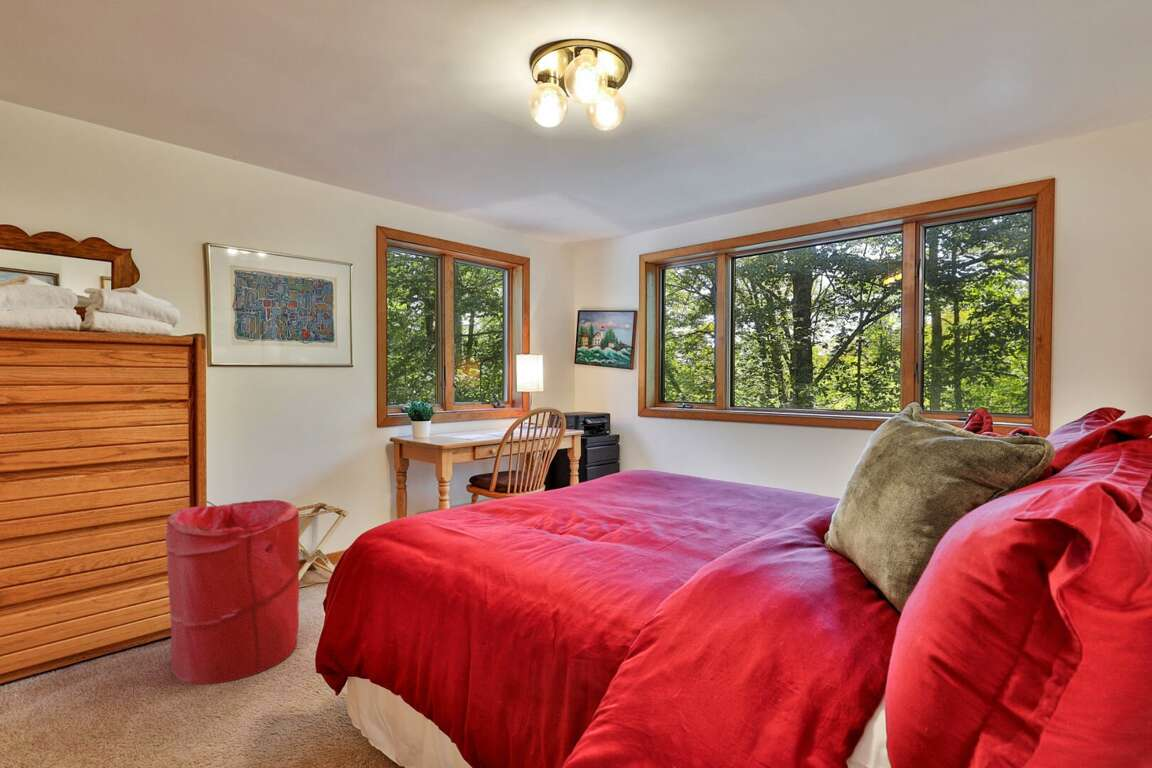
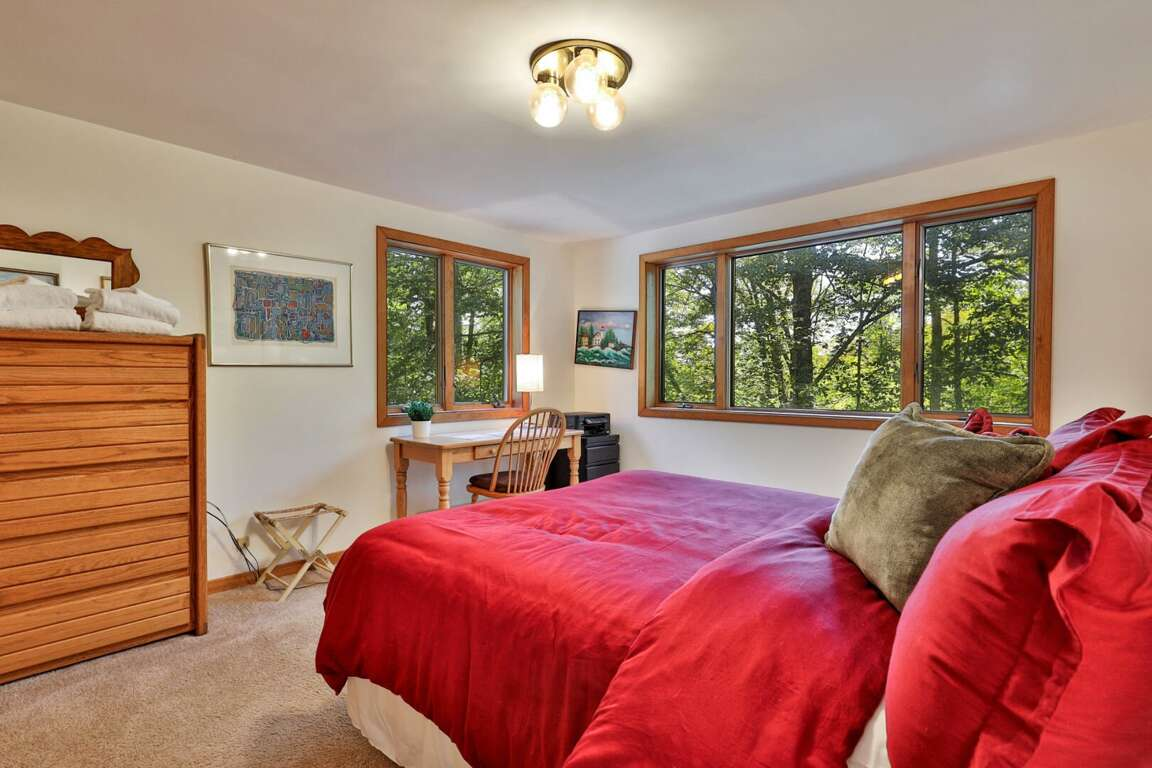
- laundry hamper [165,499,300,685]
